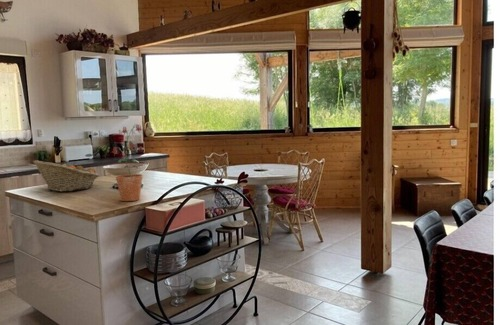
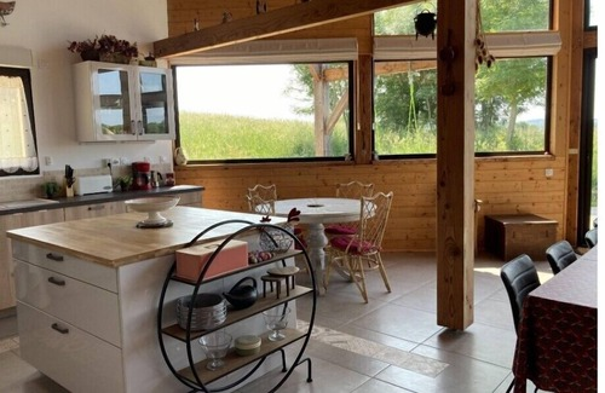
- potted plant [111,123,144,202]
- fruit basket [32,159,100,193]
